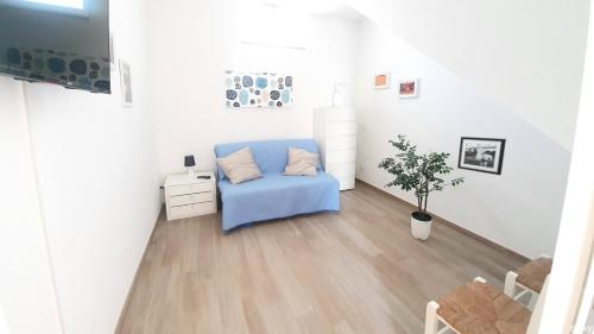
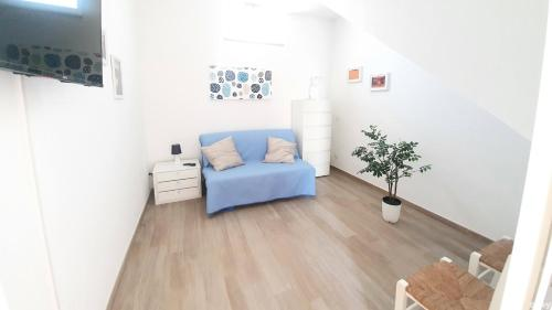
- picture frame [456,136,507,176]
